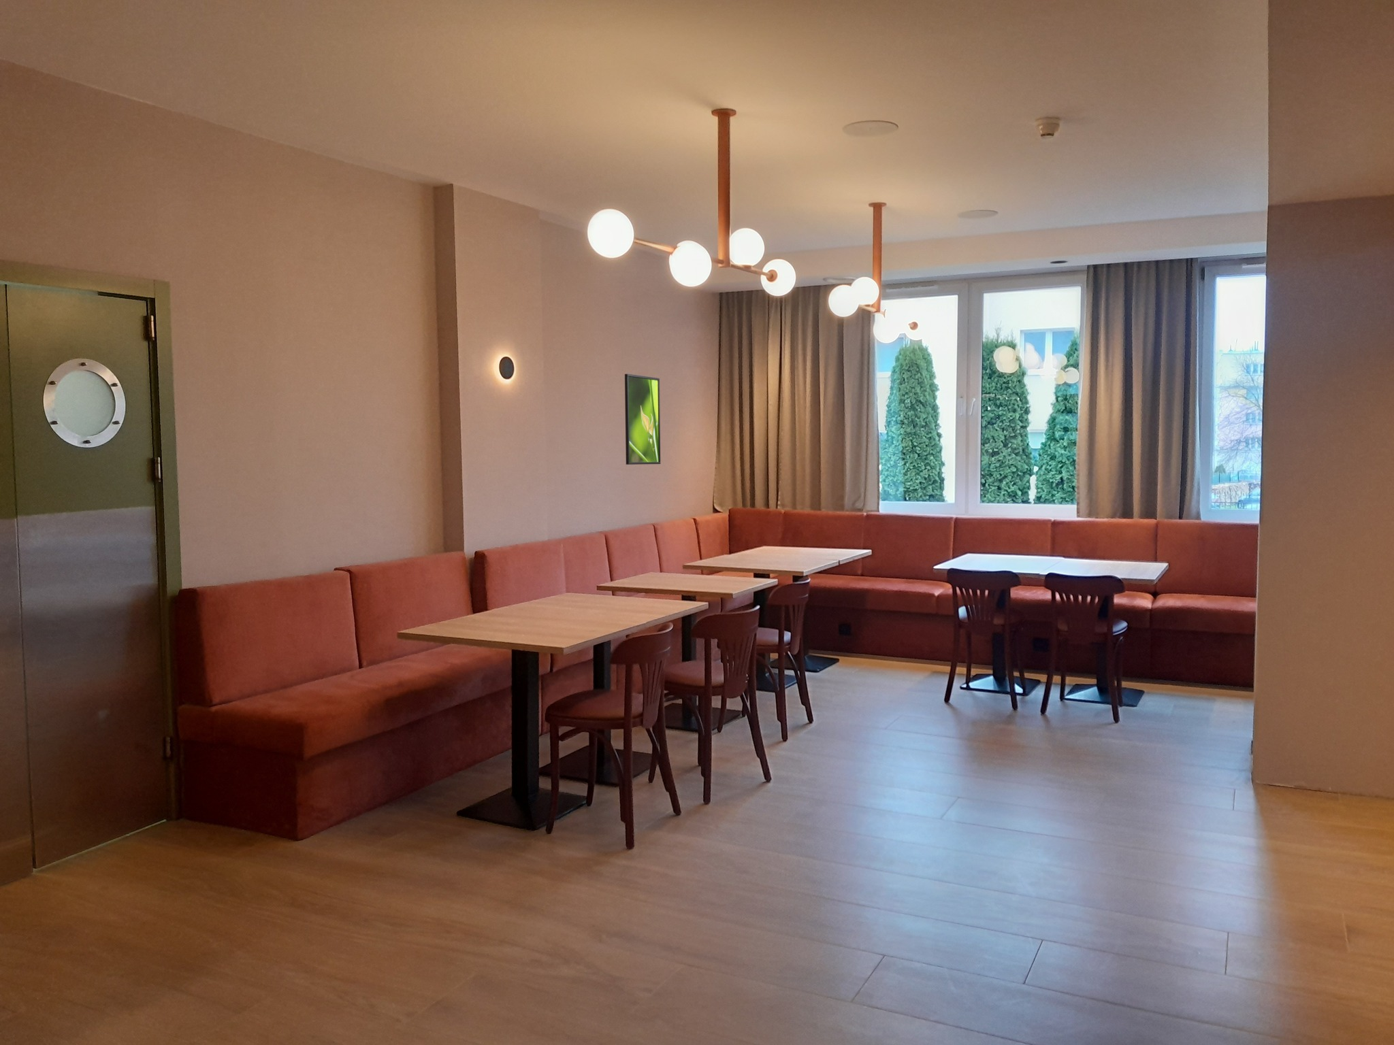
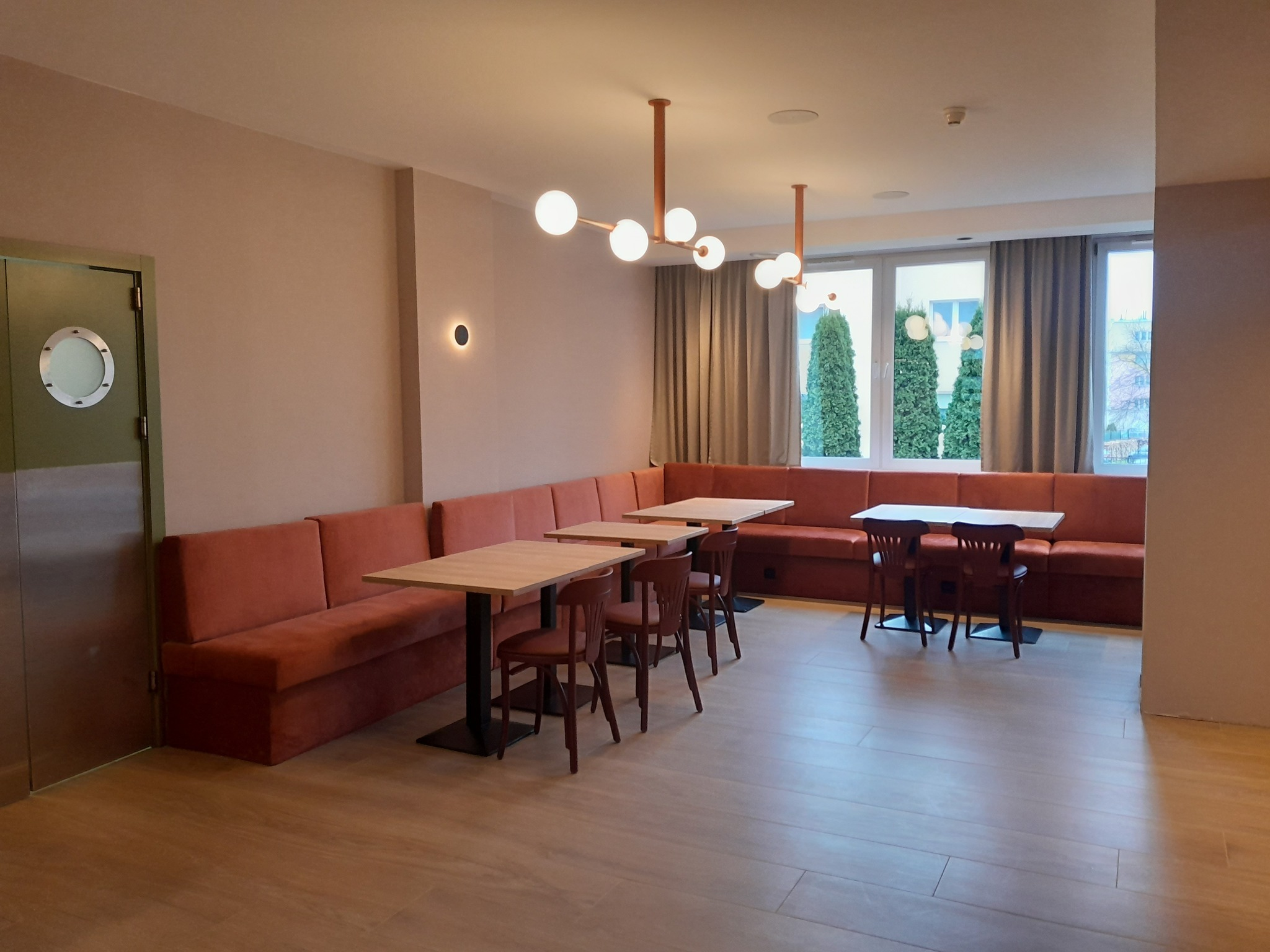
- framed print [625,373,661,465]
